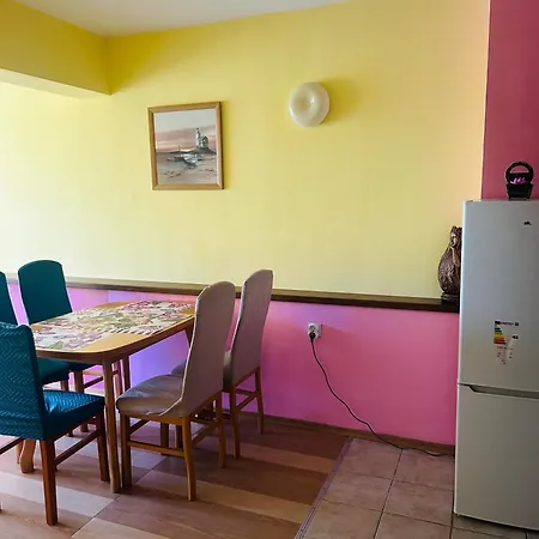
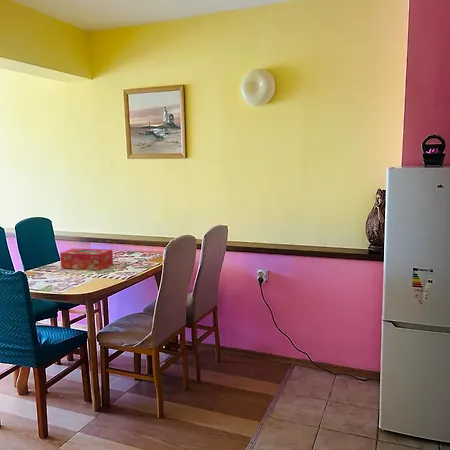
+ tissue box [59,247,114,271]
